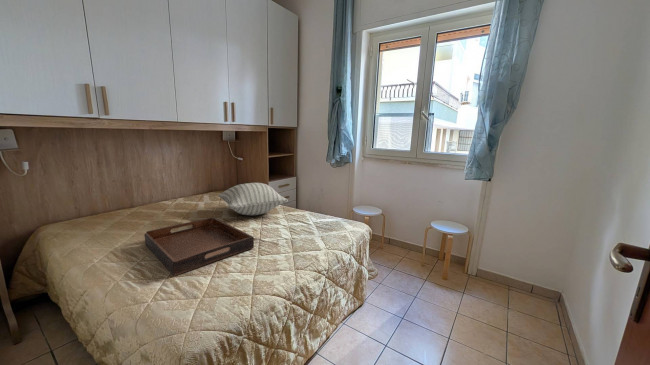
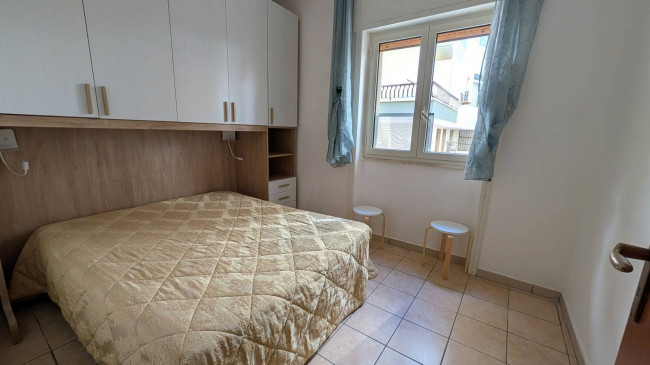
- pillow [218,182,289,216]
- serving tray [143,216,255,277]
